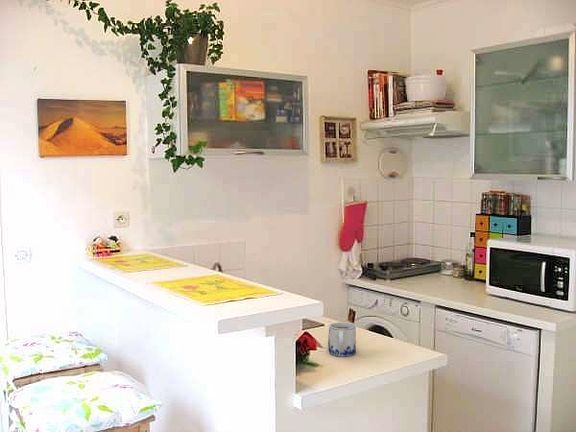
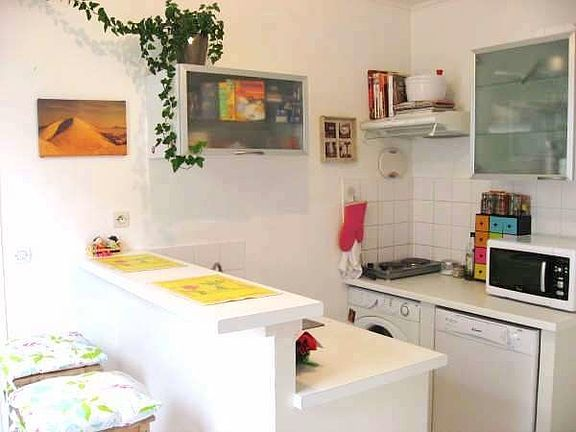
- mug [327,321,357,358]
